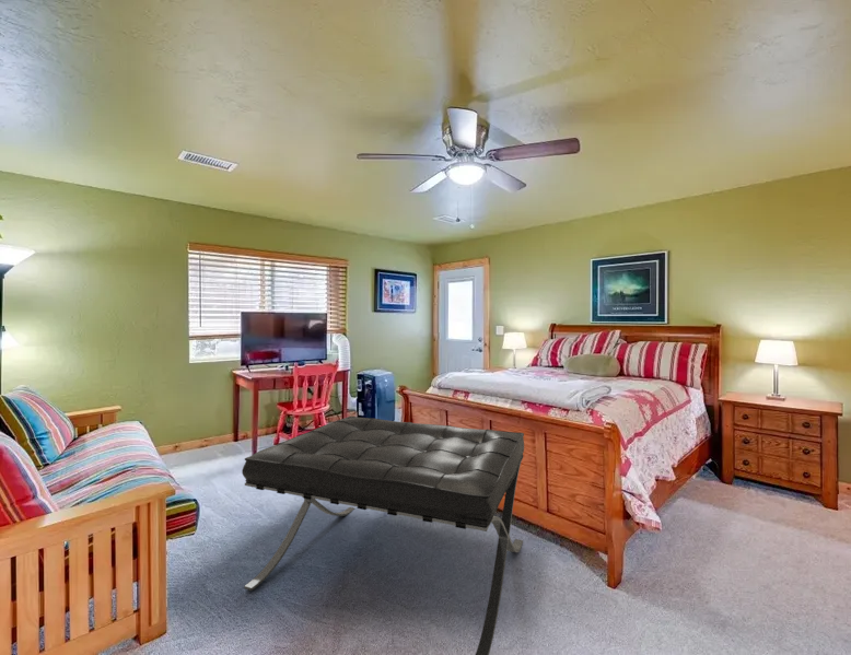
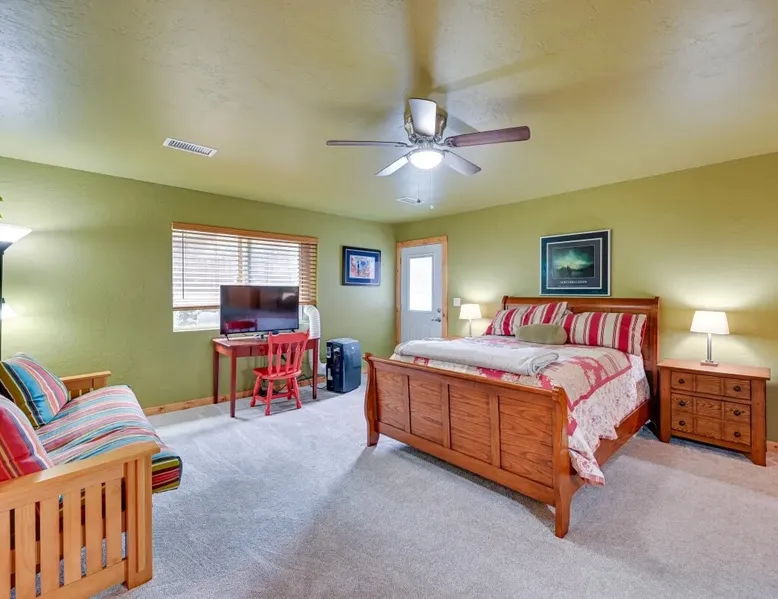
- bench [241,416,525,655]
